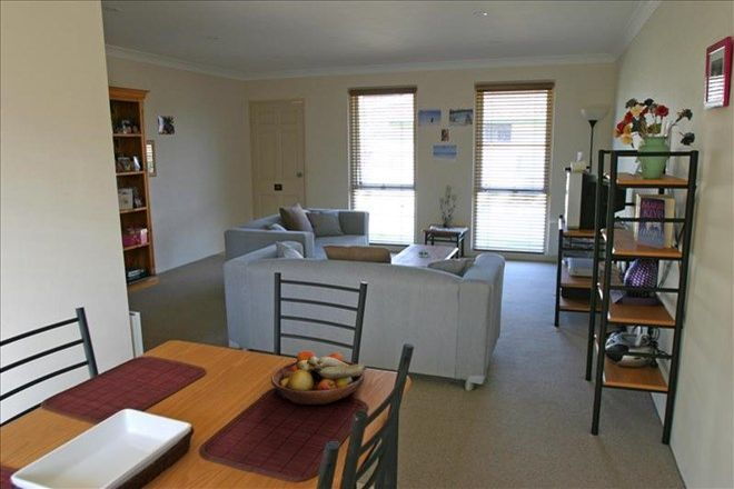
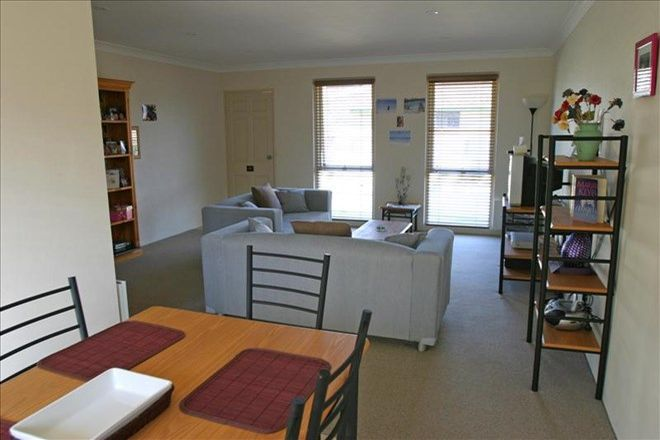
- fruit bowl [270,350,367,406]
